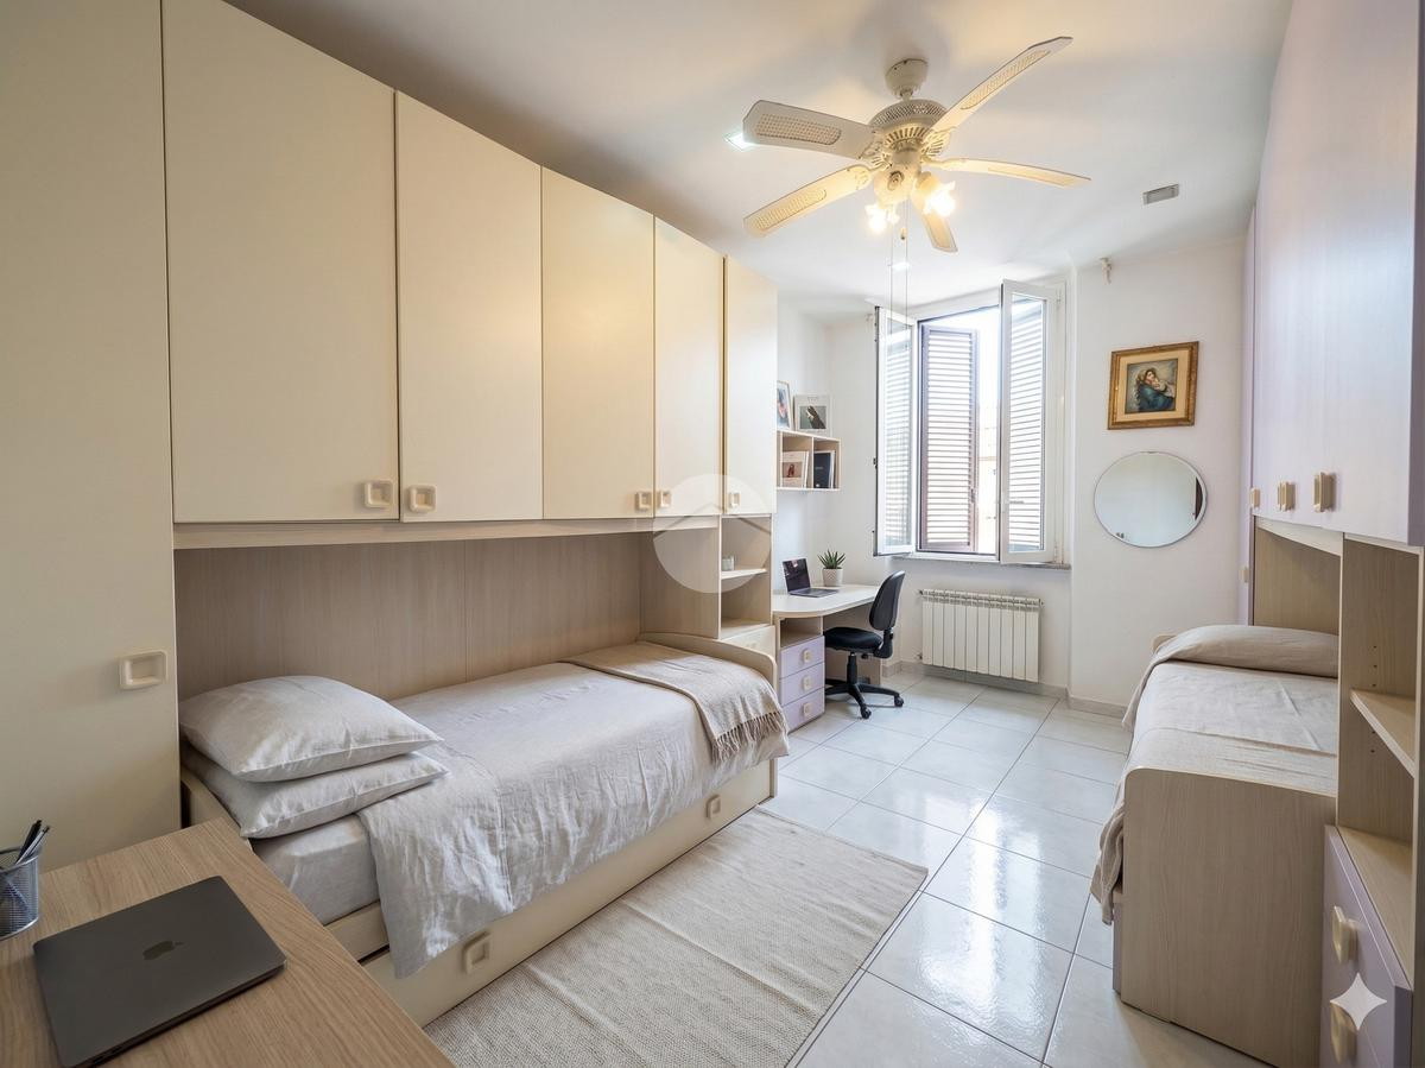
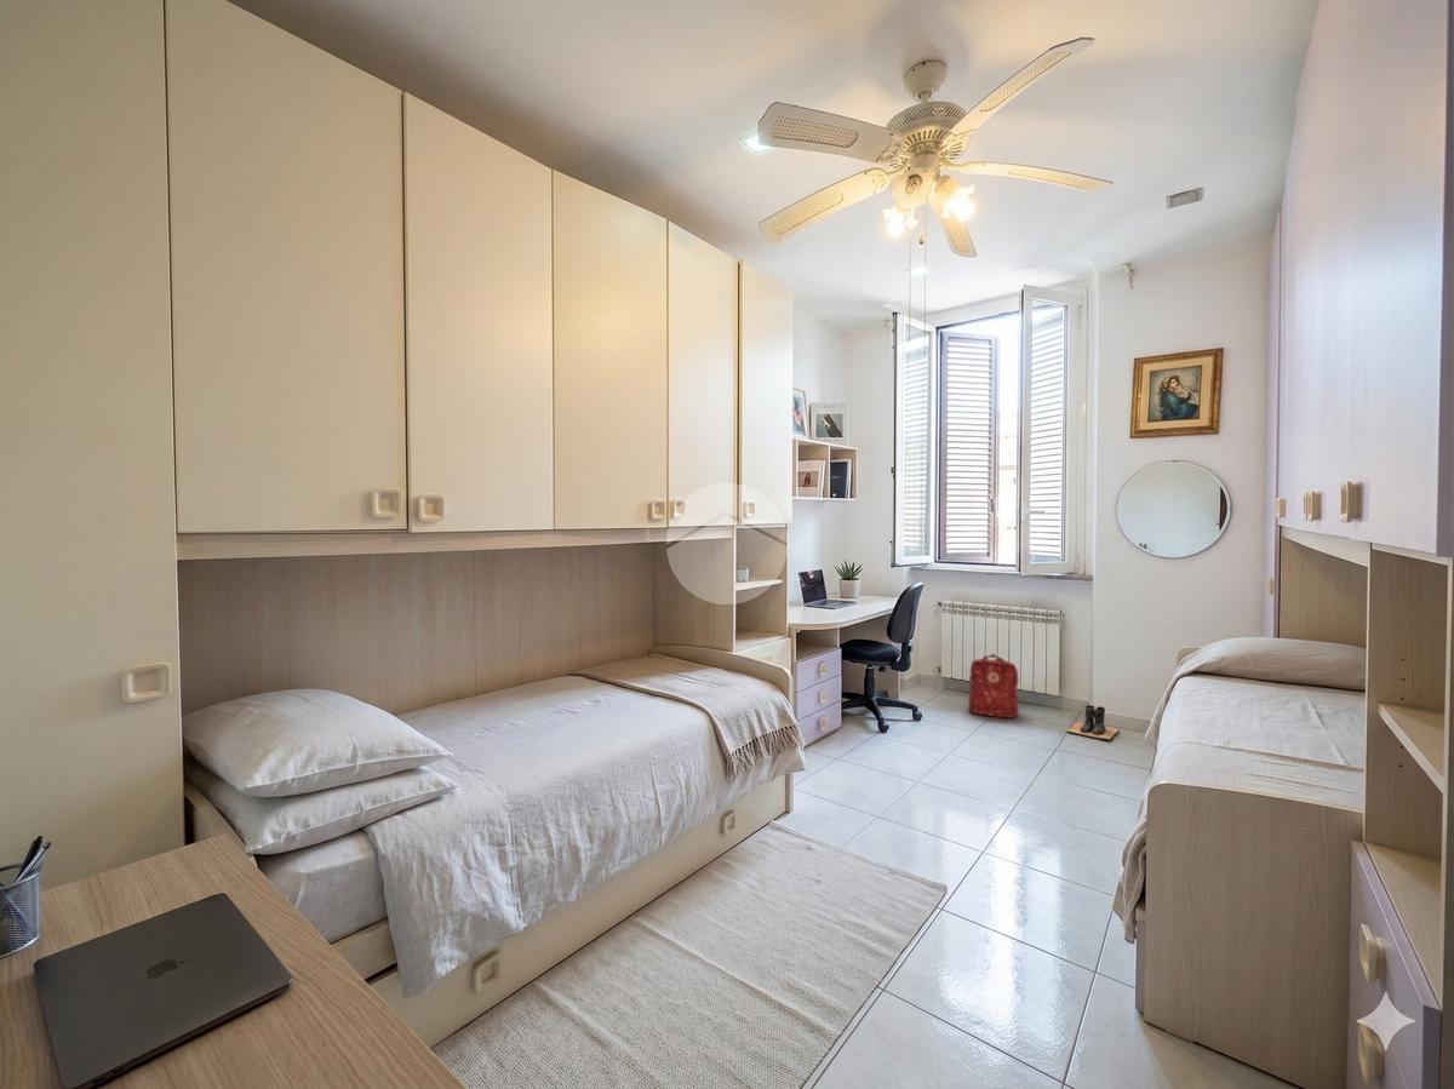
+ boots [1066,704,1121,741]
+ backpack [967,653,1019,720]
